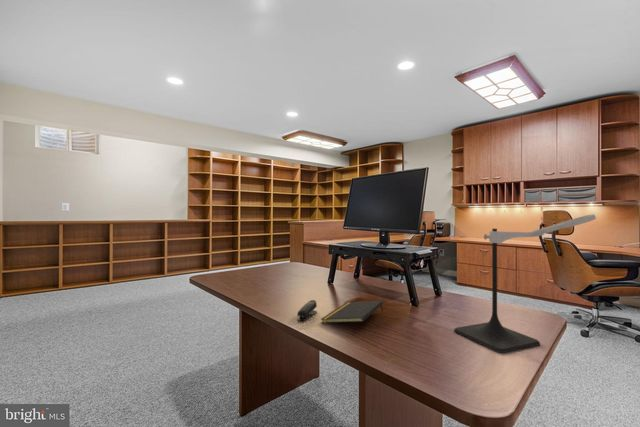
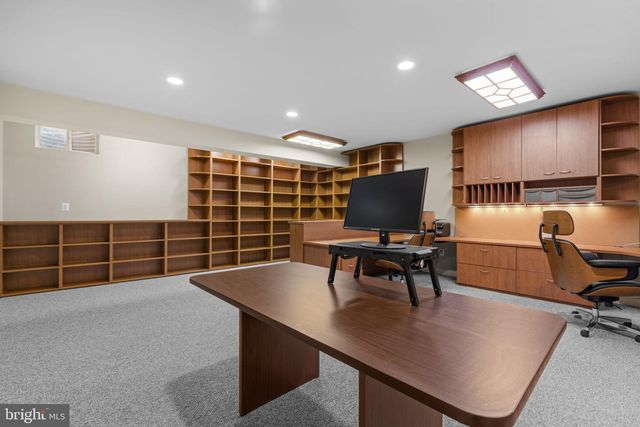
- notepad [320,300,384,324]
- speaker stand [453,213,597,354]
- stapler [296,299,318,322]
